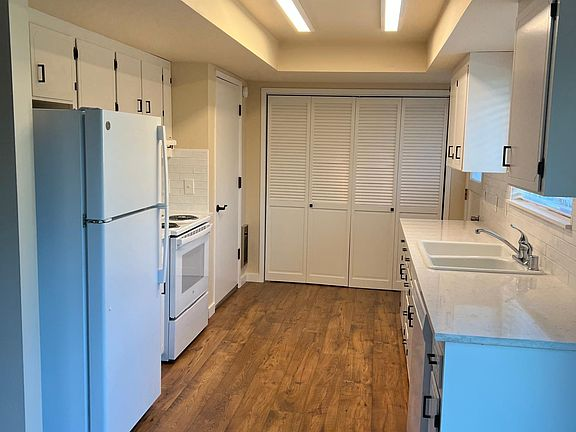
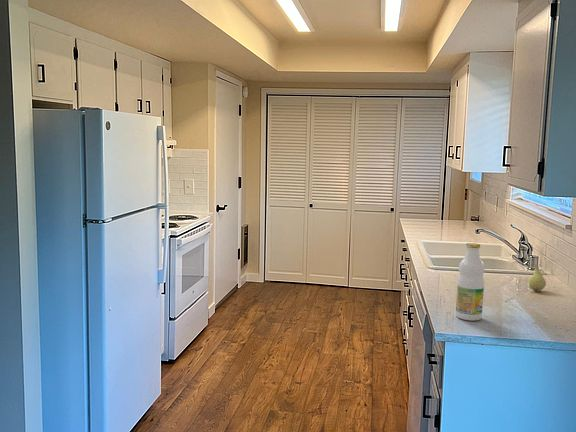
+ fruit [528,262,547,292]
+ bottle [455,242,486,322]
